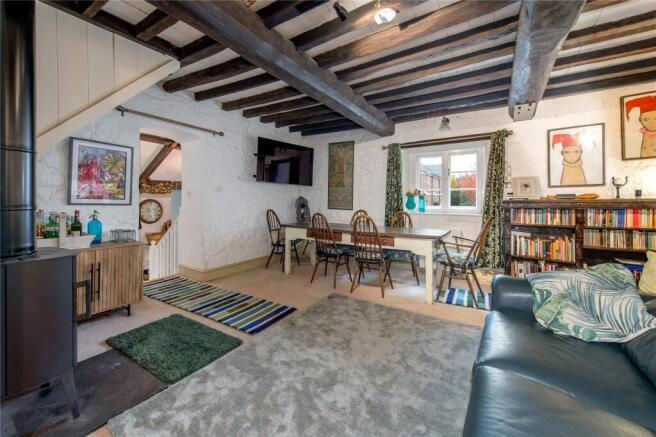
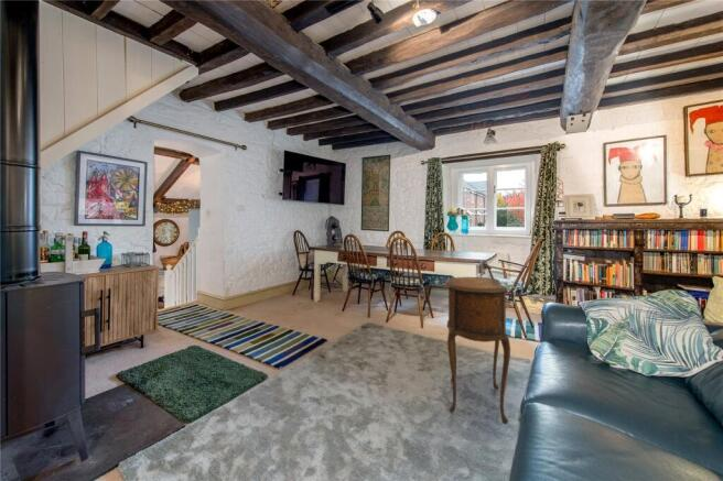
+ side table [444,276,511,425]
